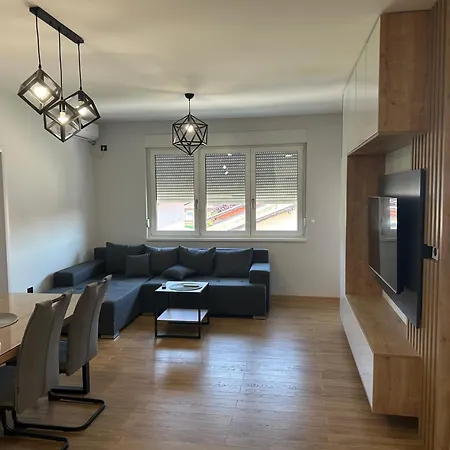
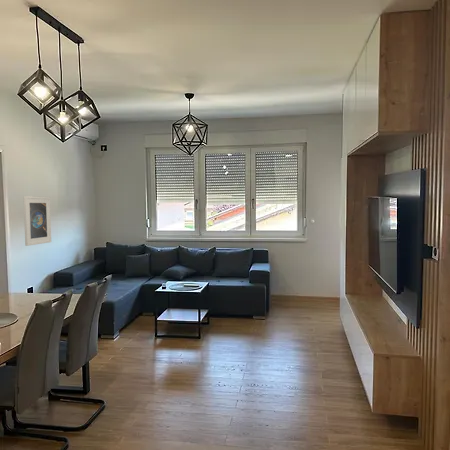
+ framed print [23,195,52,247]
